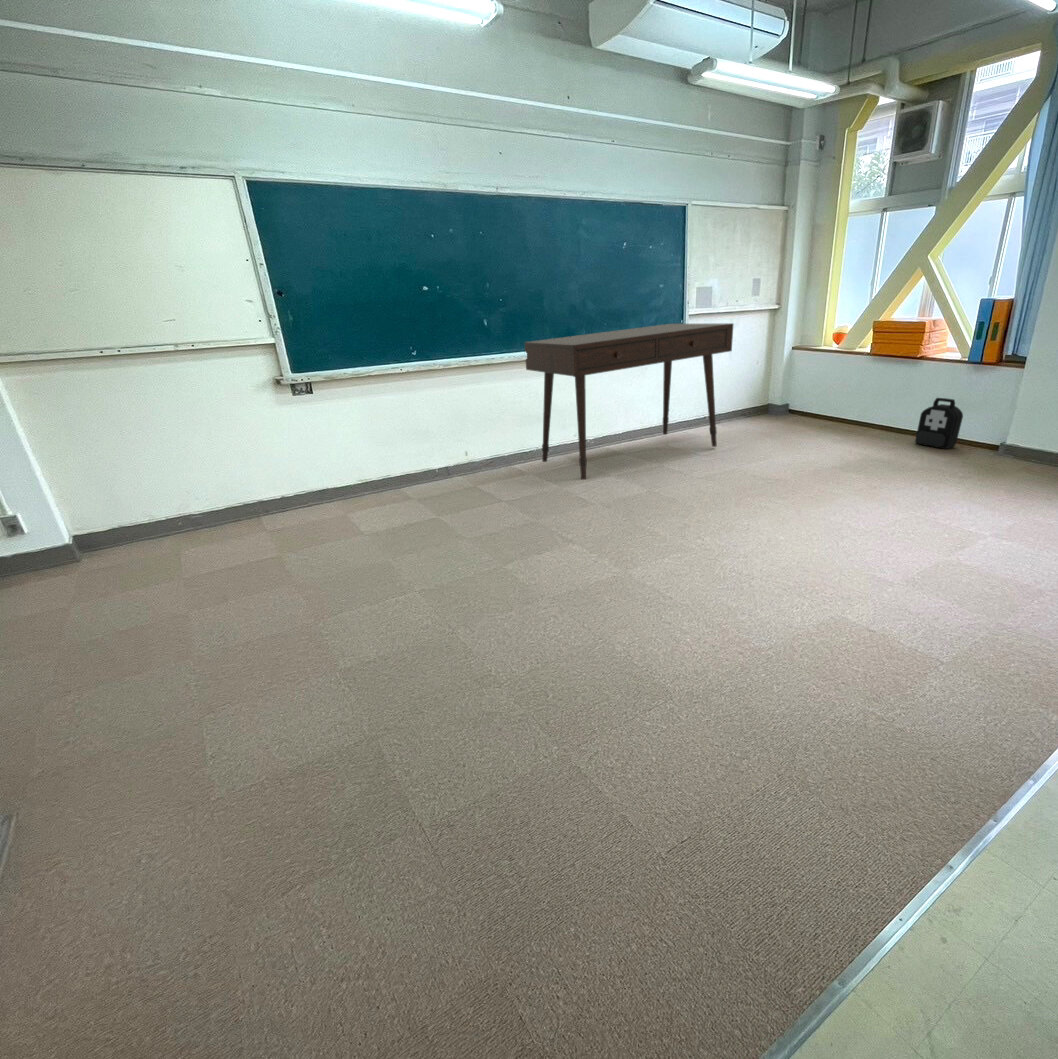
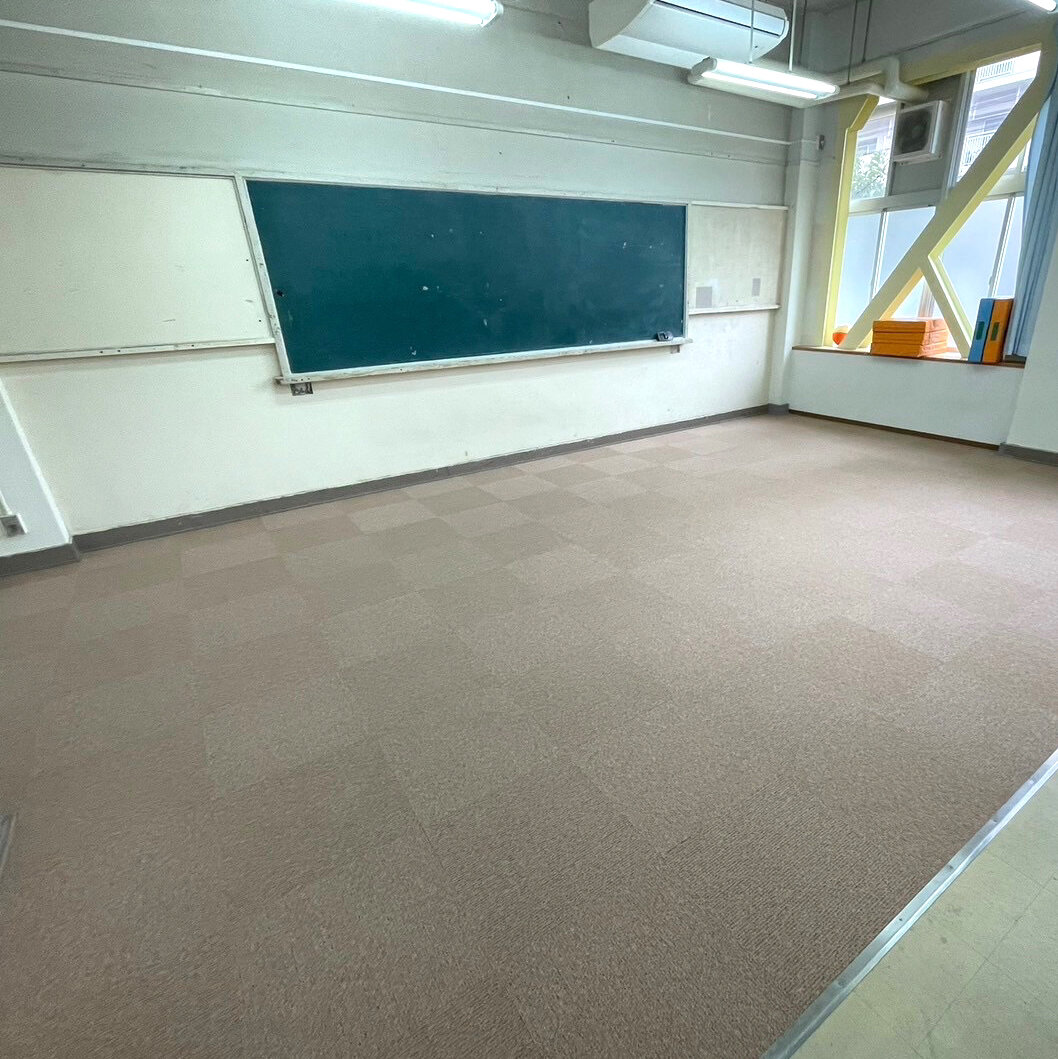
- desk [524,322,734,481]
- backpack [914,397,964,450]
